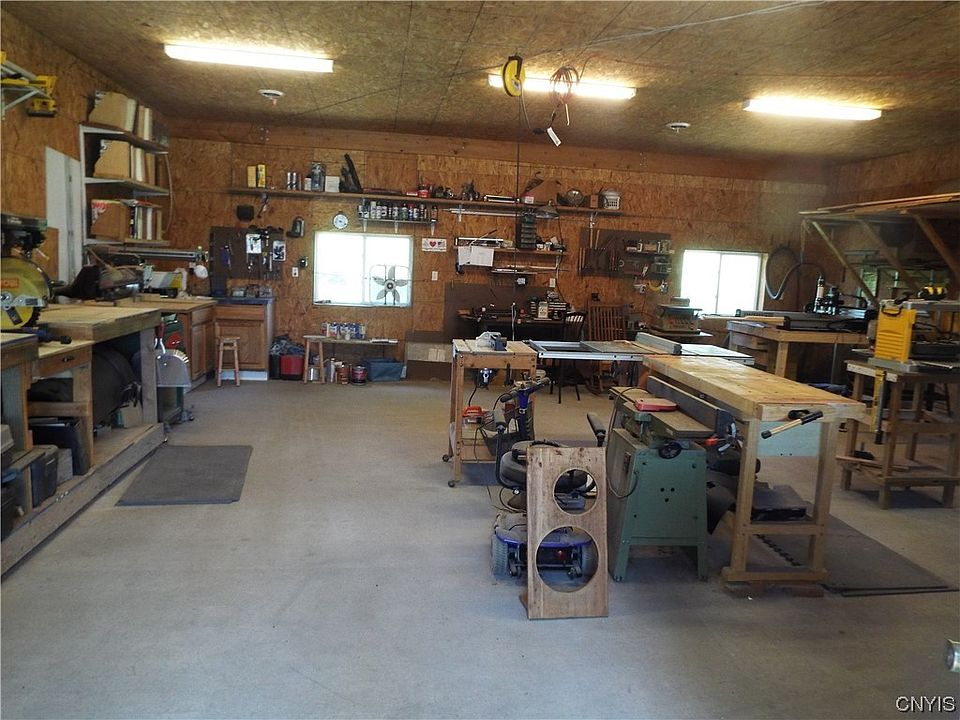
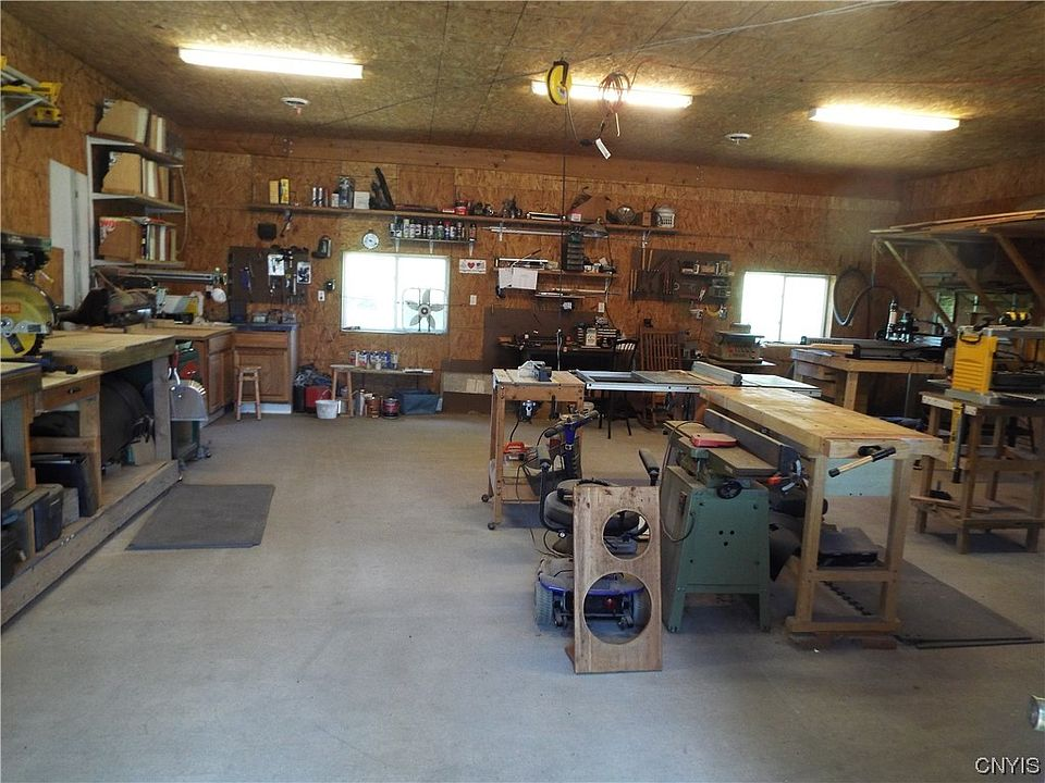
+ bucket [315,388,340,420]
